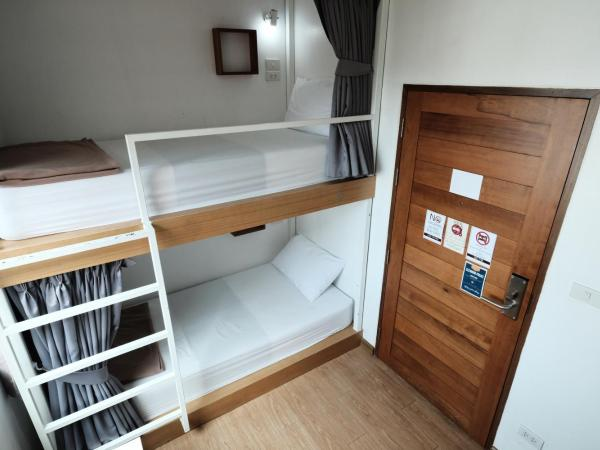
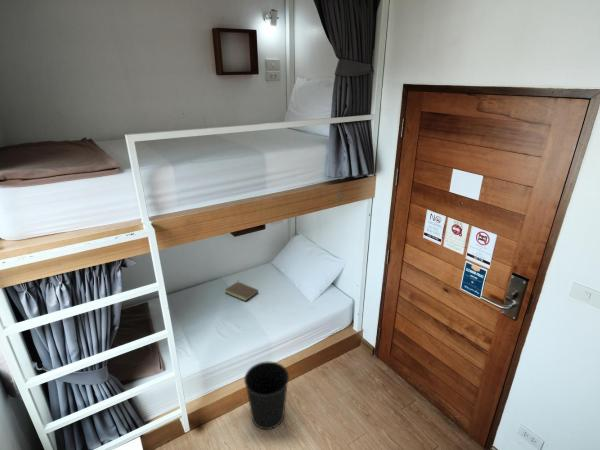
+ wastebasket [243,360,290,431]
+ book [224,279,259,302]
